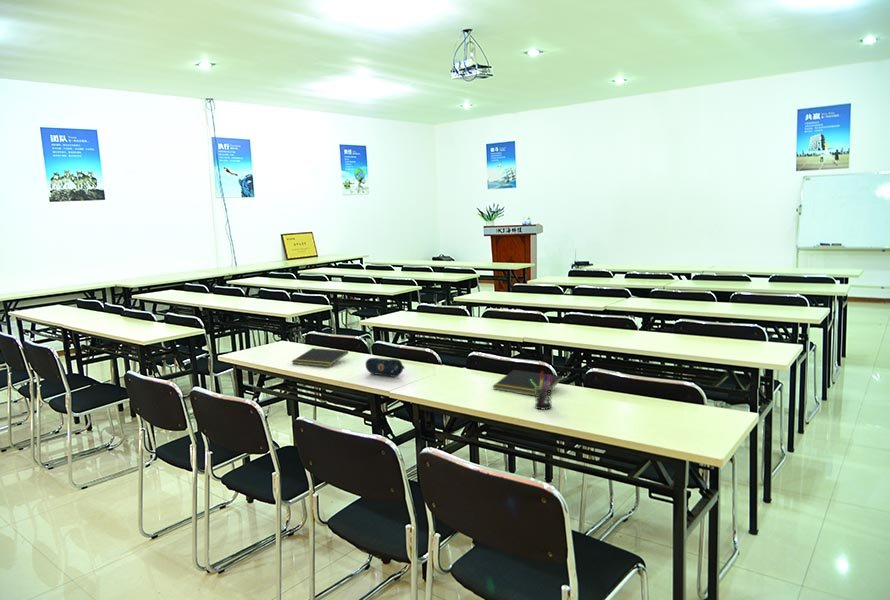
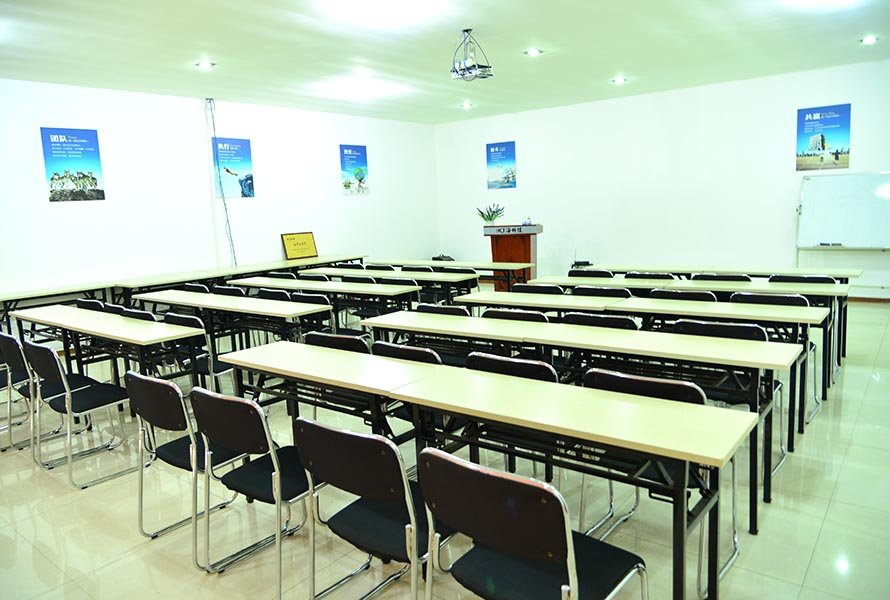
- pencil case [365,357,405,378]
- notepad [491,369,563,397]
- notepad [291,347,349,368]
- pen holder [530,370,553,410]
